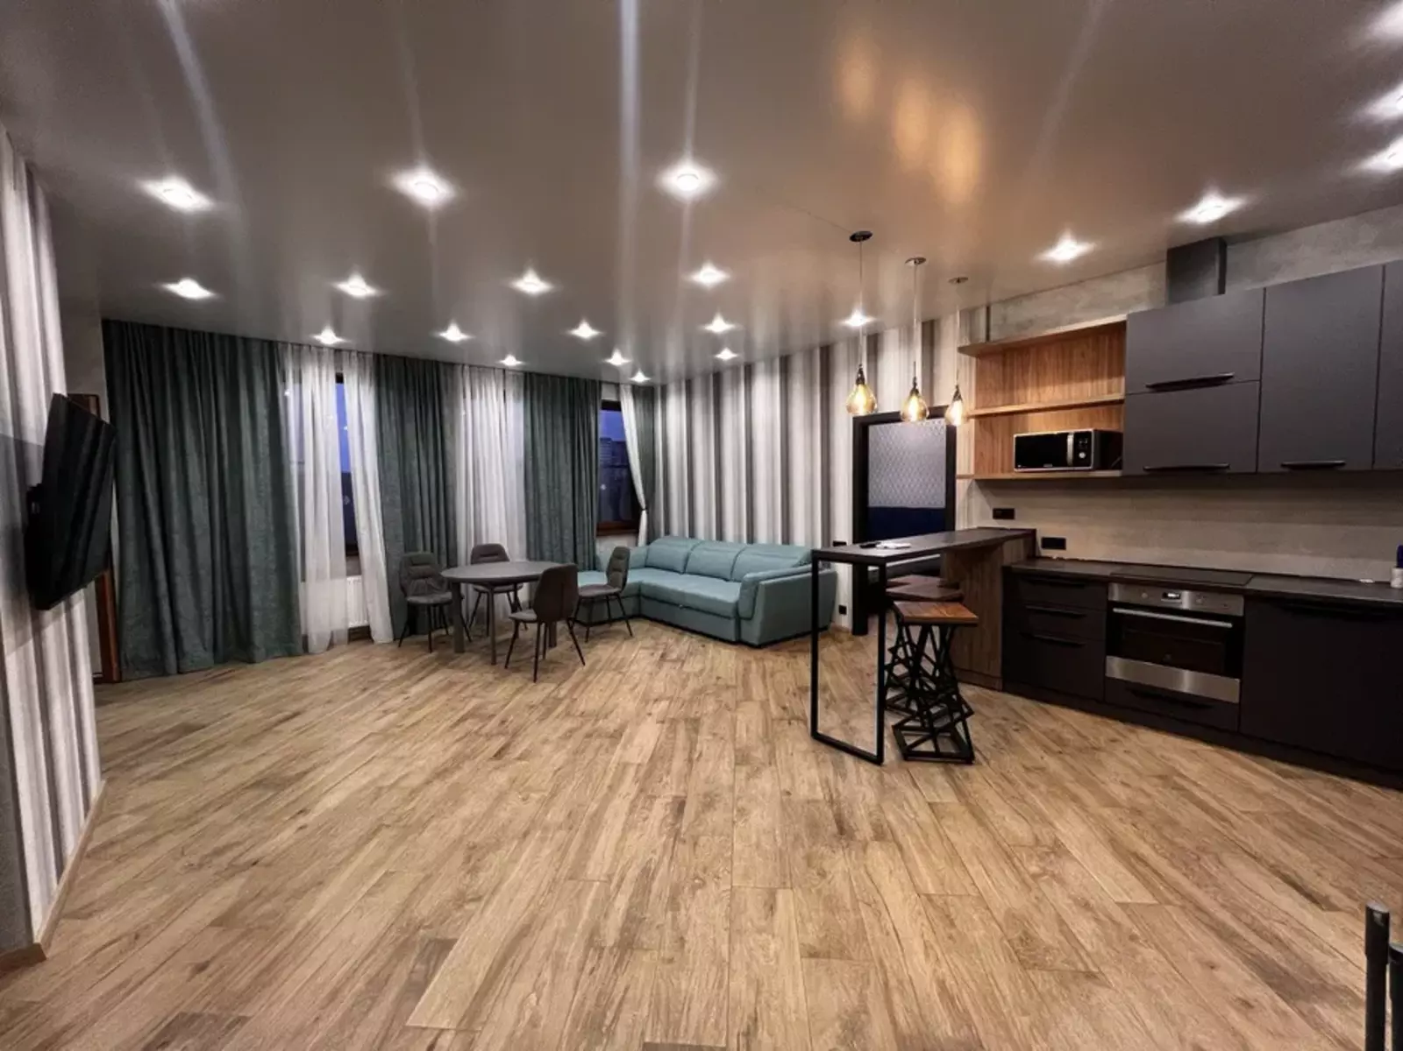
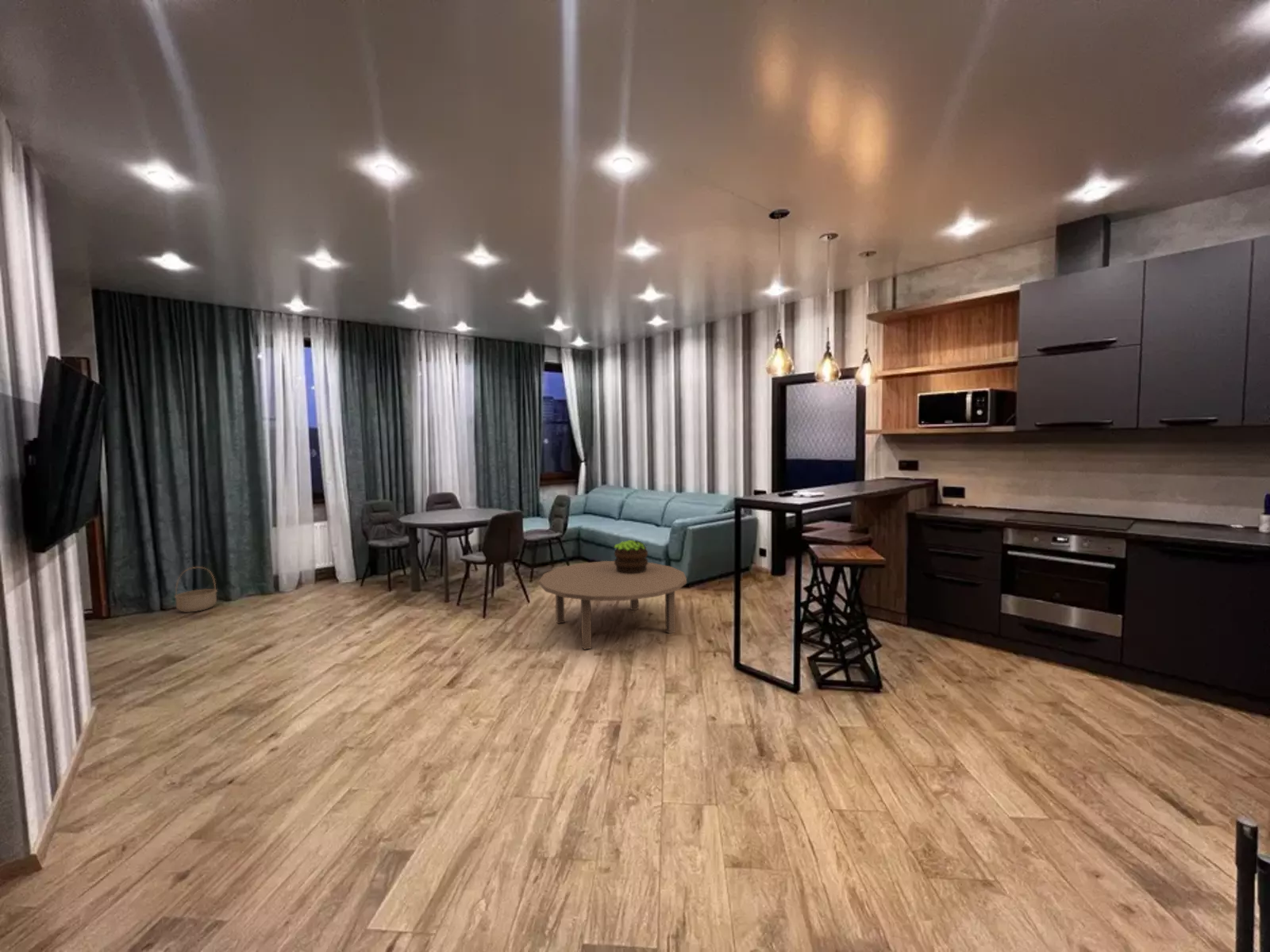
+ coffee table [538,560,687,651]
+ potted plant [614,539,648,574]
+ basket [174,566,218,613]
